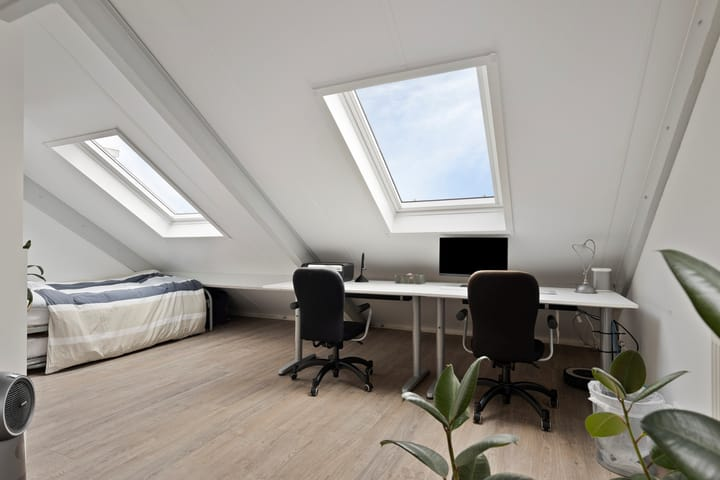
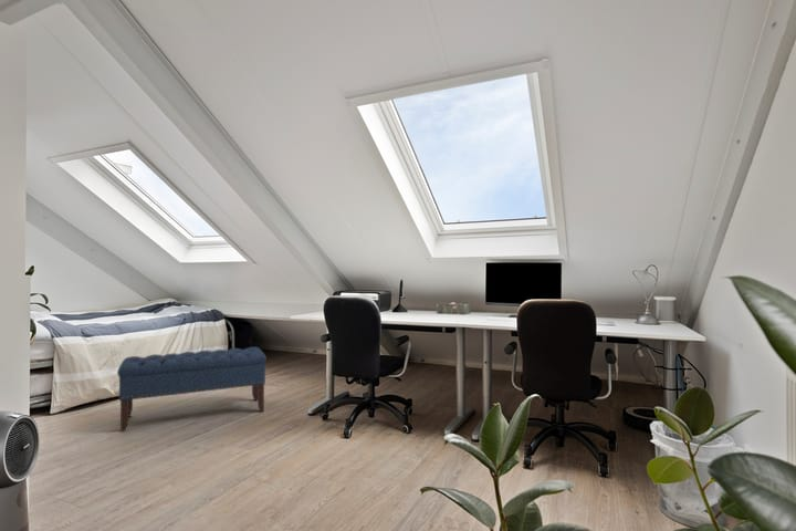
+ bench [116,346,268,433]
